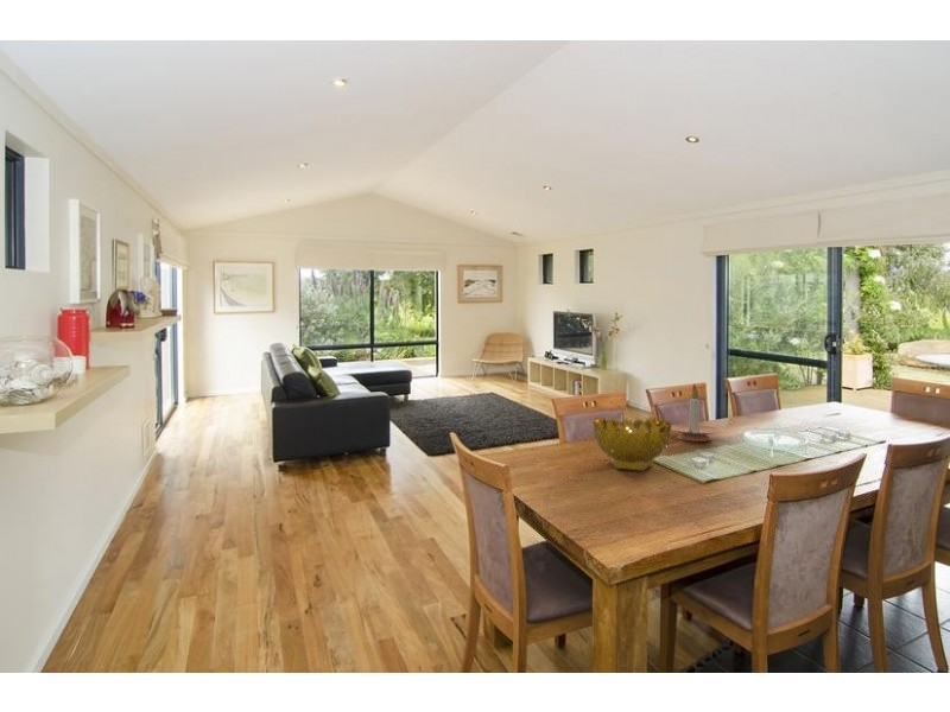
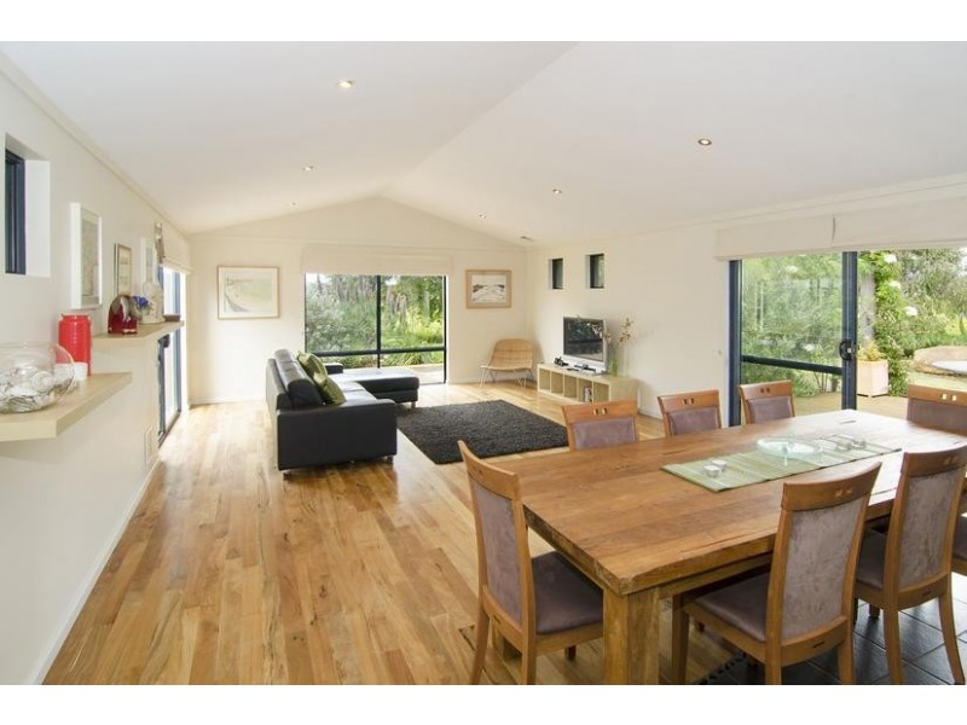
- candle holder [671,382,723,443]
- decorative bowl [591,415,673,472]
